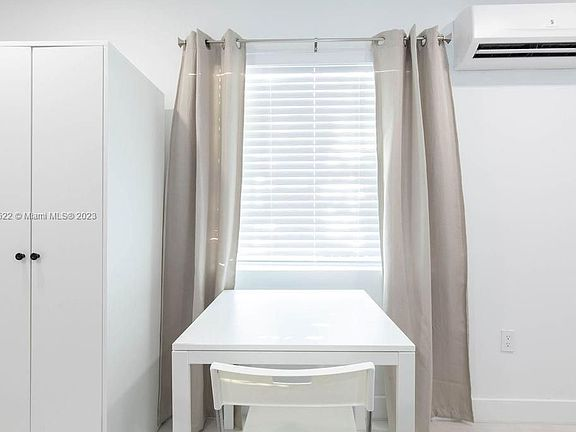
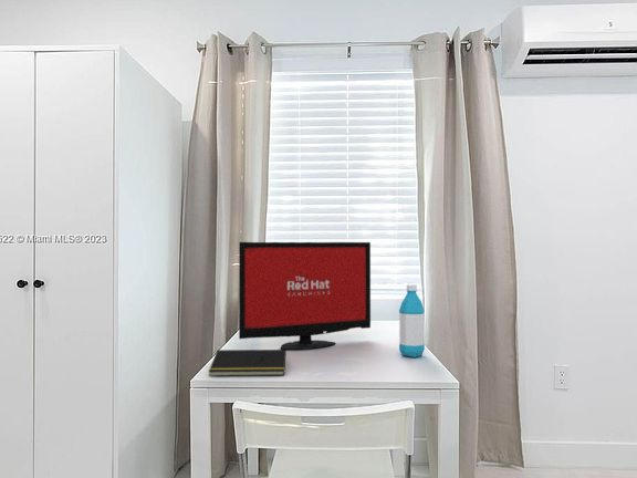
+ computer monitor [238,241,372,351]
+ notepad [208,349,288,377]
+ water bottle [398,283,426,358]
